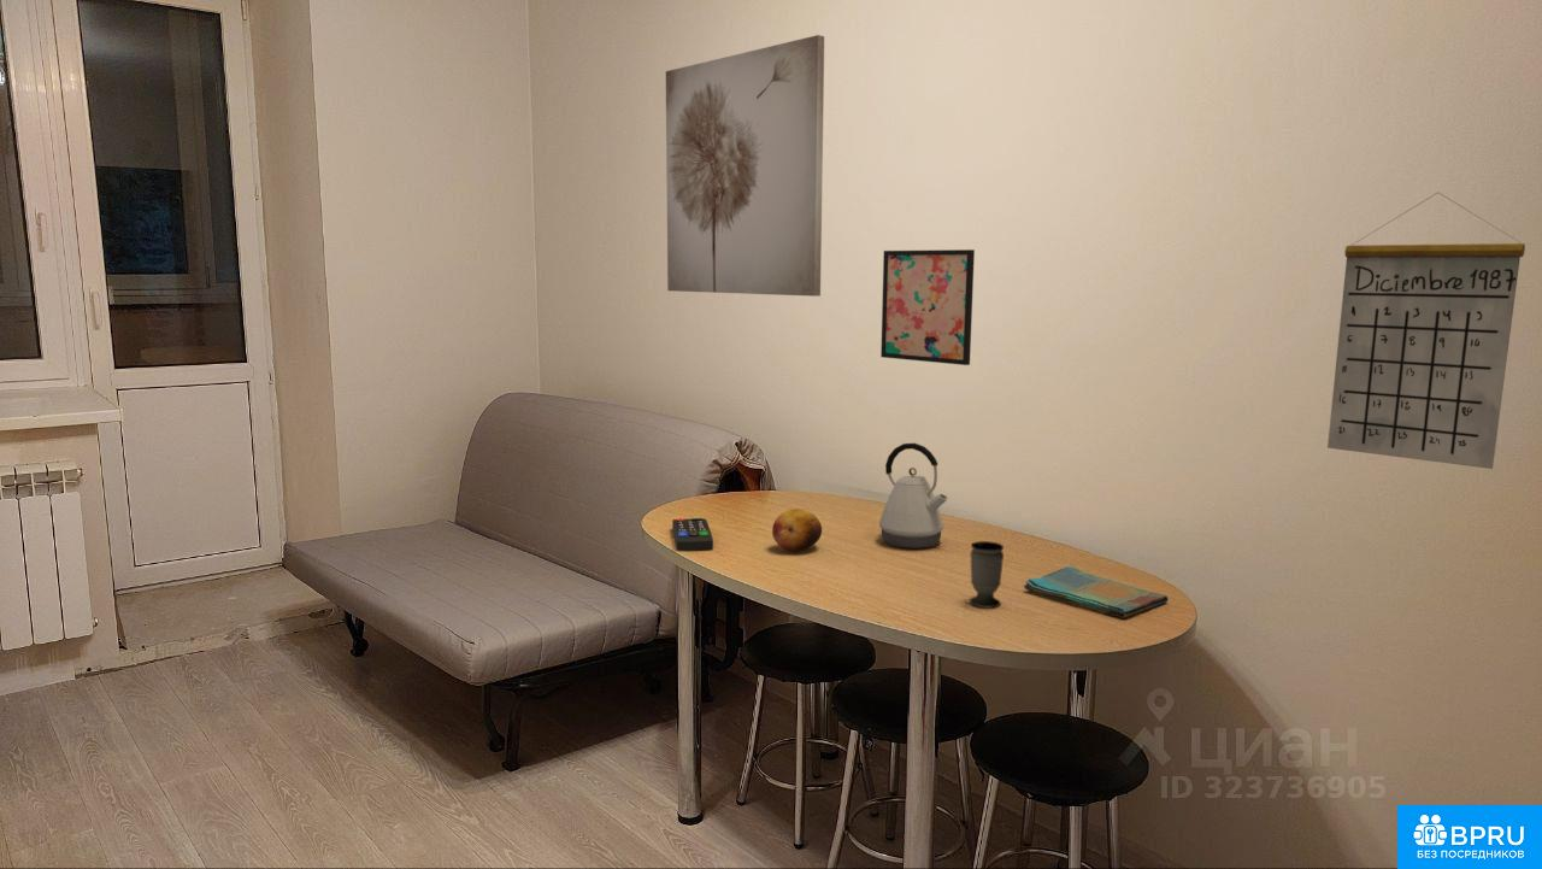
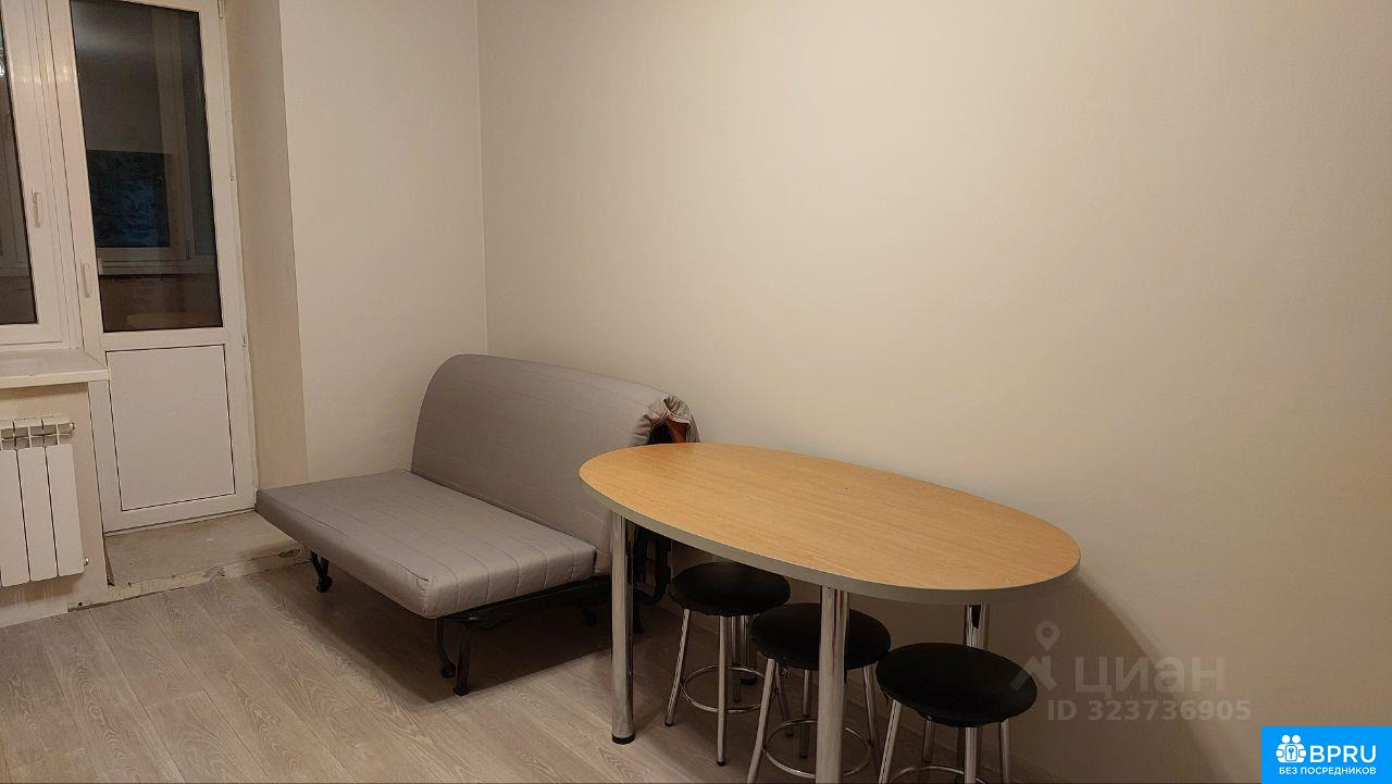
- wall art [879,248,976,366]
- remote control [671,517,714,552]
- wall art [665,34,825,298]
- fruit [771,507,823,552]
- dish towel [1023,565,1169,620]
- cup [969,540,1005,609]
- kettle [878,442,949,550]
- calendar [1326,192,1526,470]
